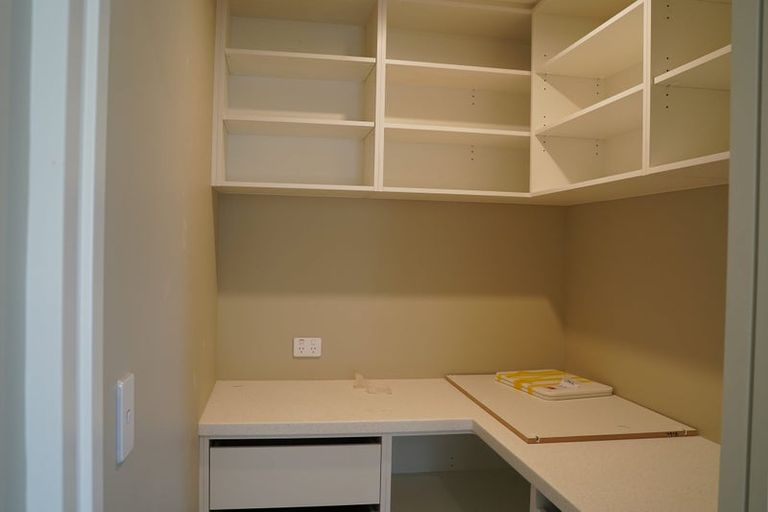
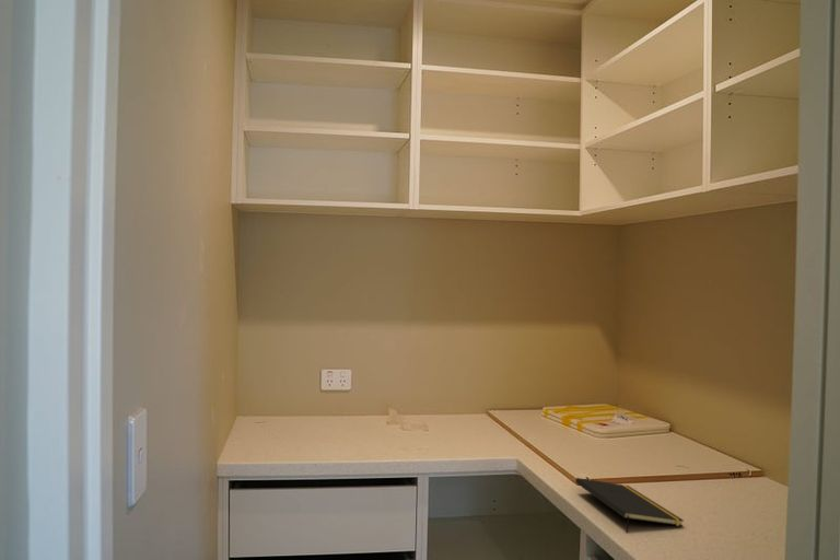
+ notepad [574,477,685,534]
